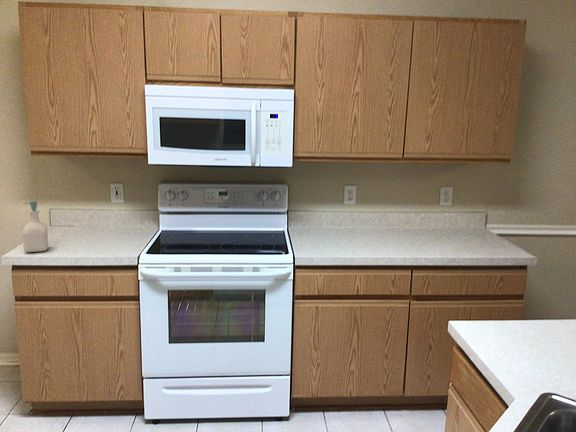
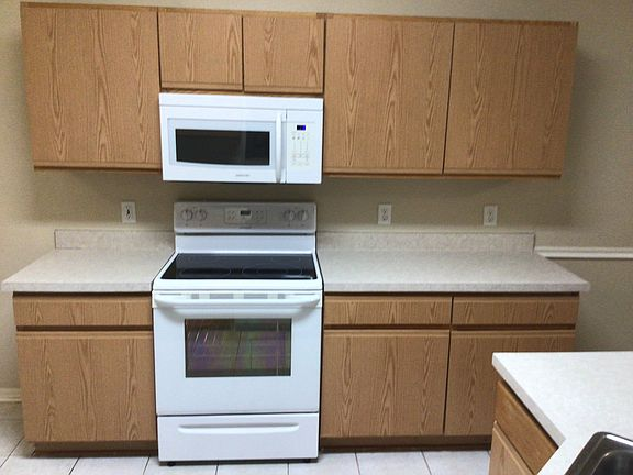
- soap bottle [22,200,49,253]
